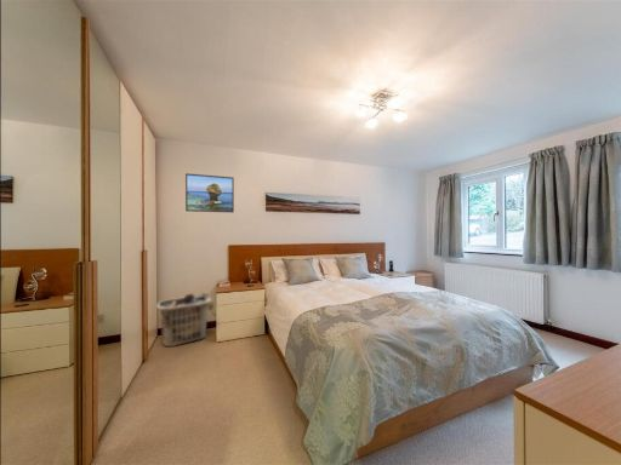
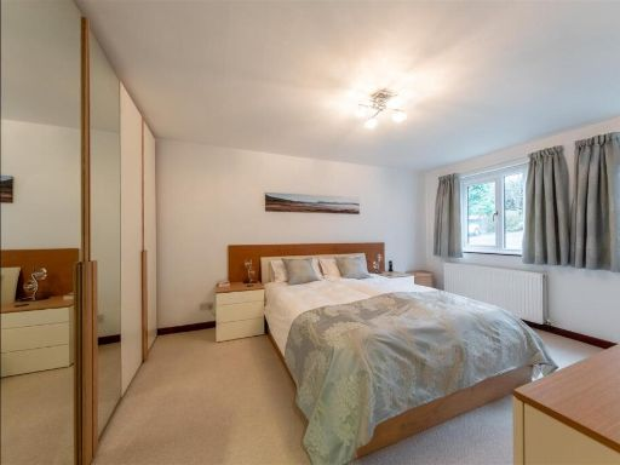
- clothes hamper [155,292,212,348]
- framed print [184,172,235,213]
